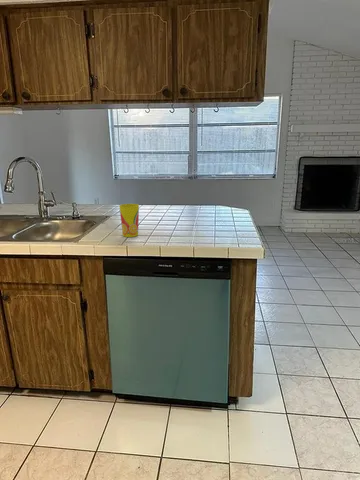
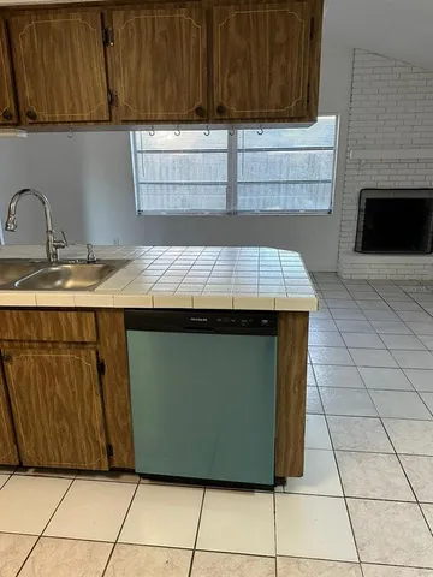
- cup [118,203,140,238]
